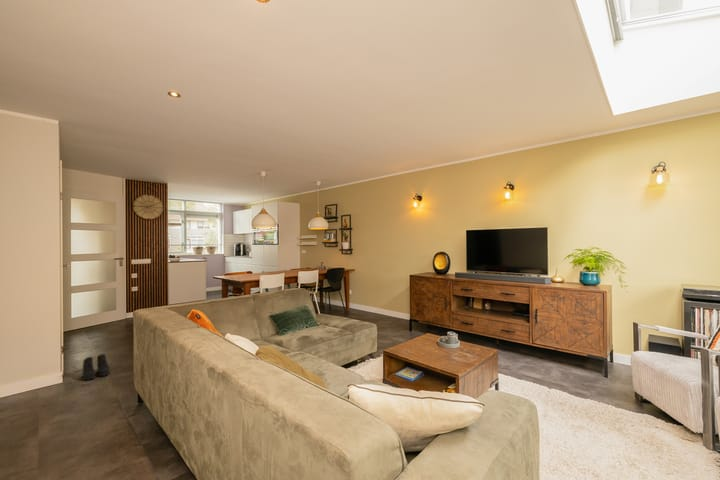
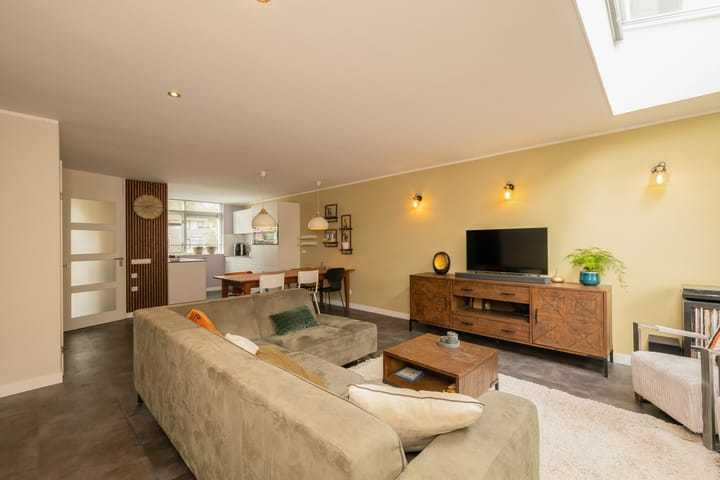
- boots [82,353,111,381]
